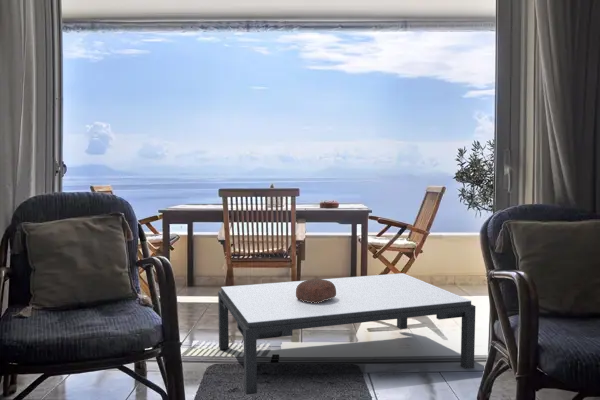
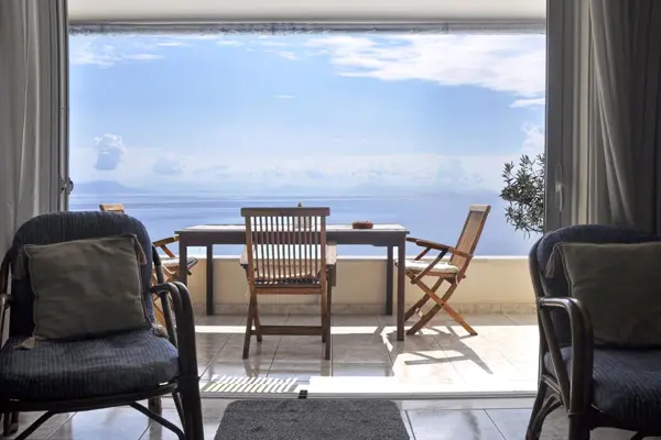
- coffee table [217,272,477,395]
- decorative bowl [296,278,336,303]
